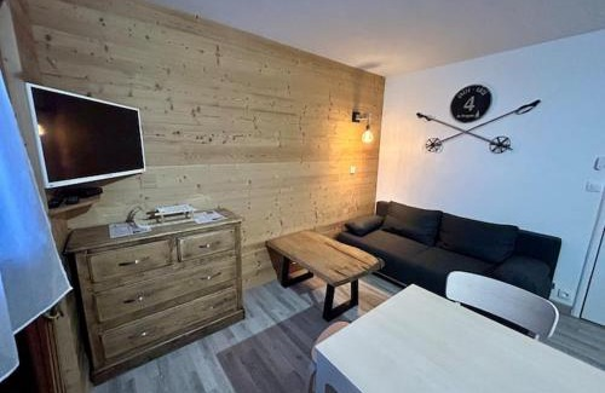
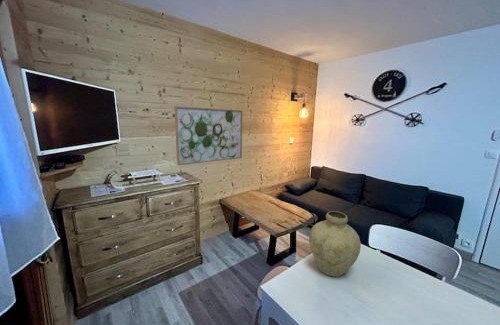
+ vase [308,210,362,278]
+ wall art [173,105,244,166]
